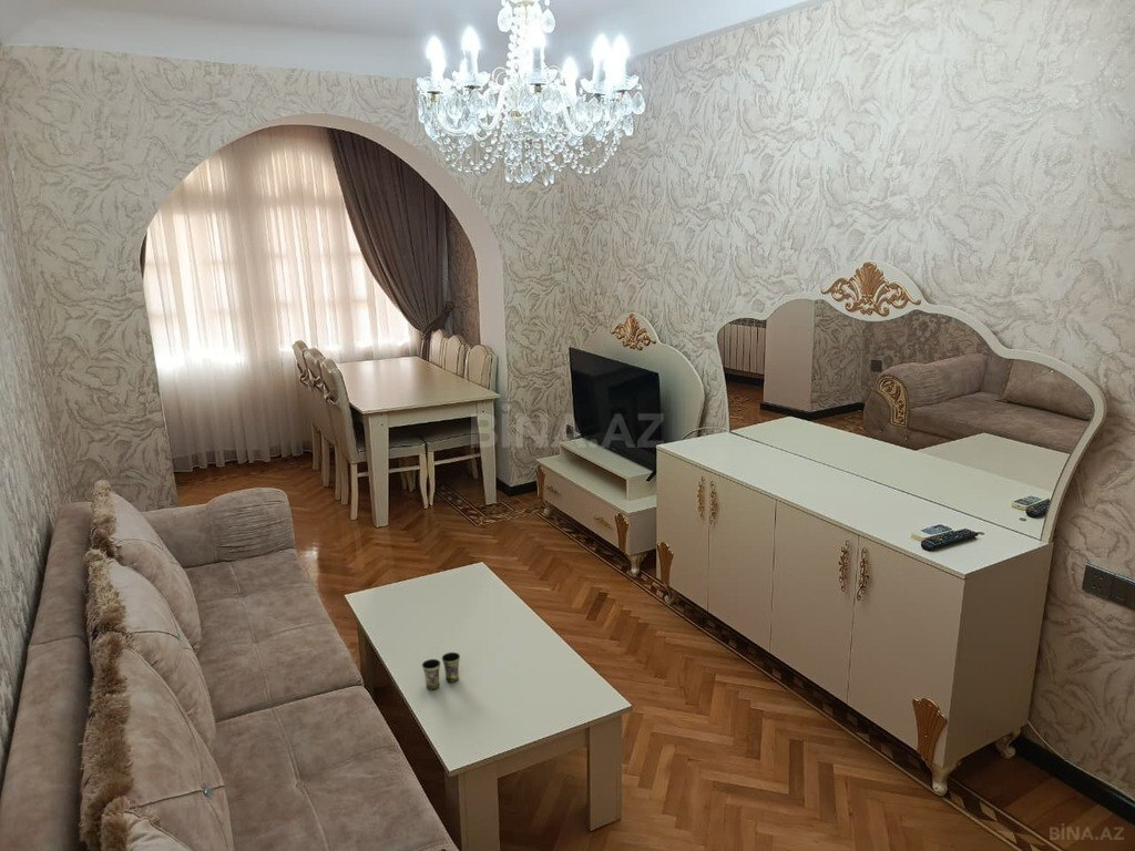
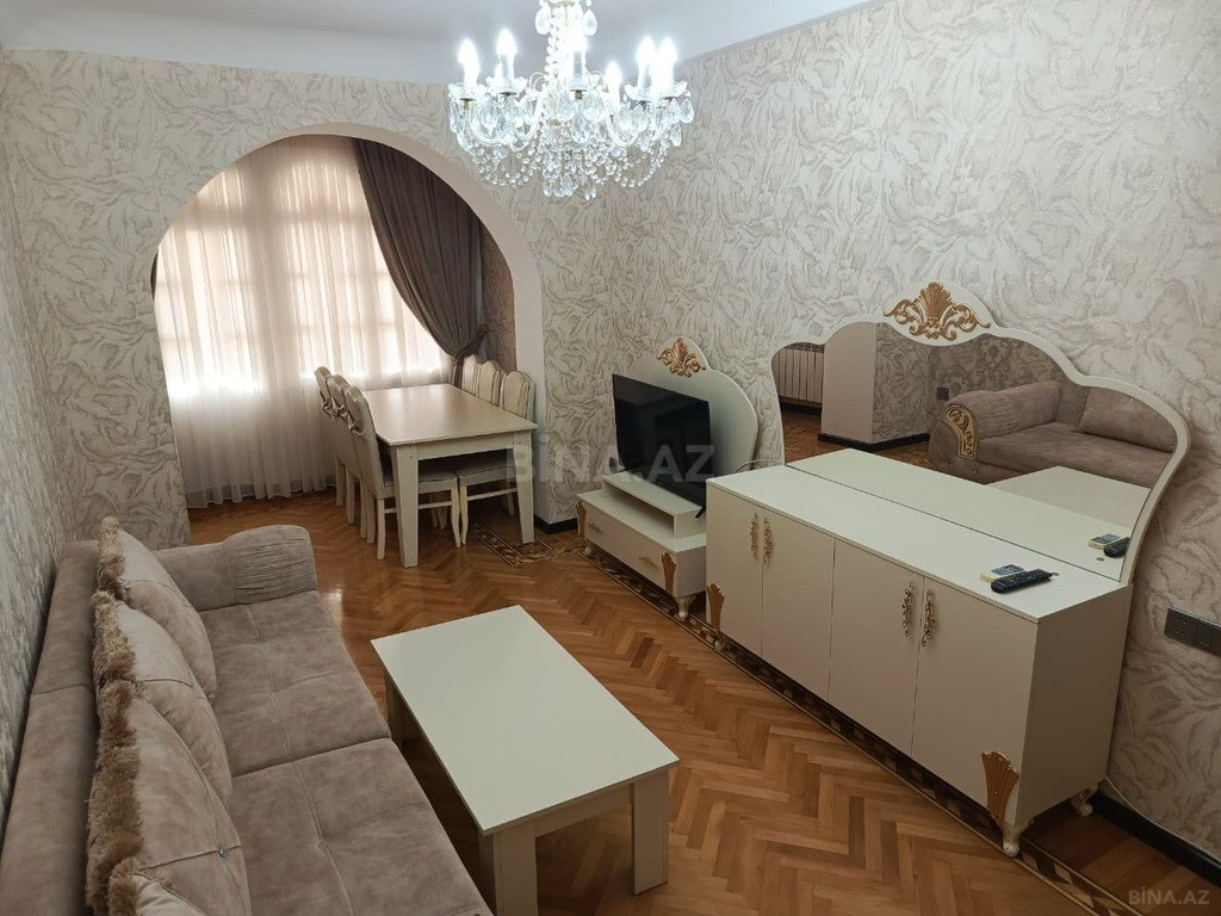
- cup [421,652,461,691]
